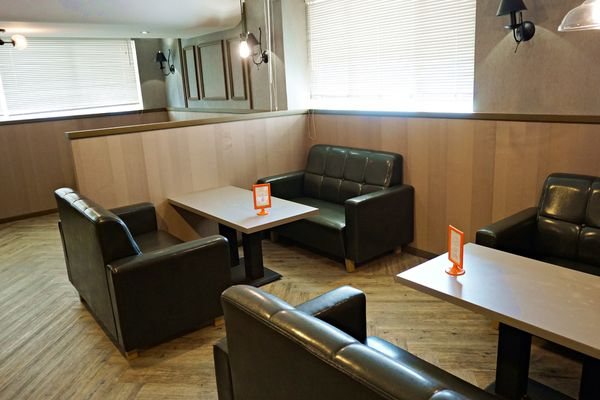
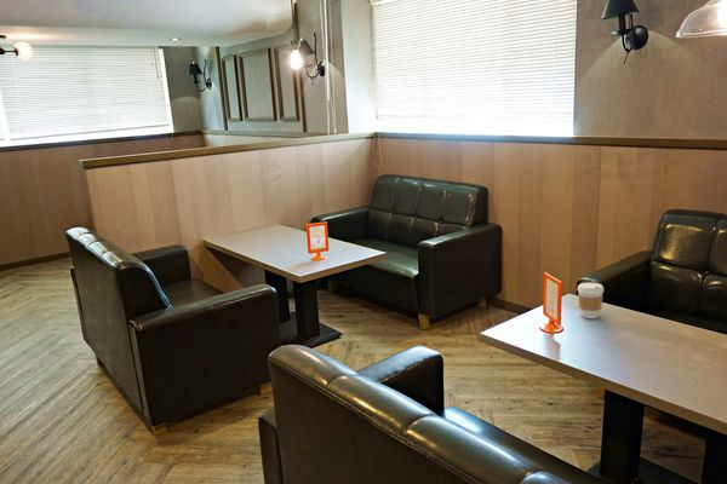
+ coffee cup [577,282,605,319]
